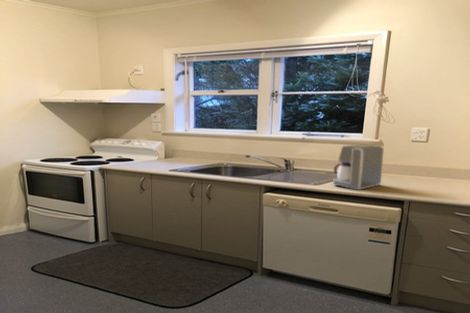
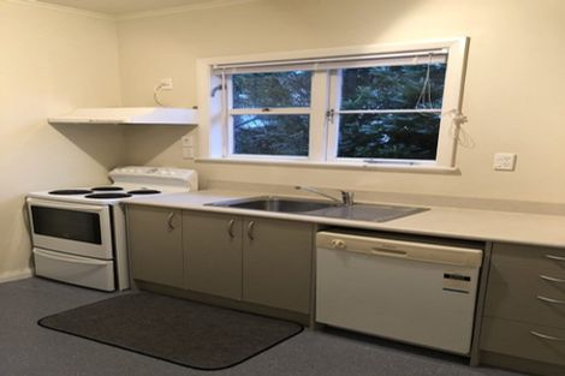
- coffee maker [332,143,385,191]
